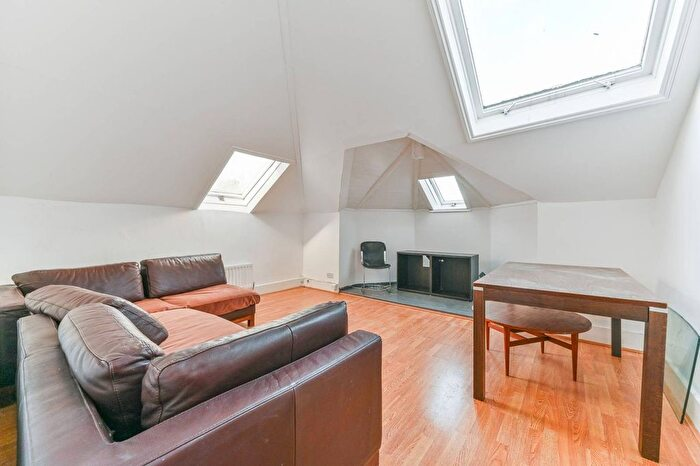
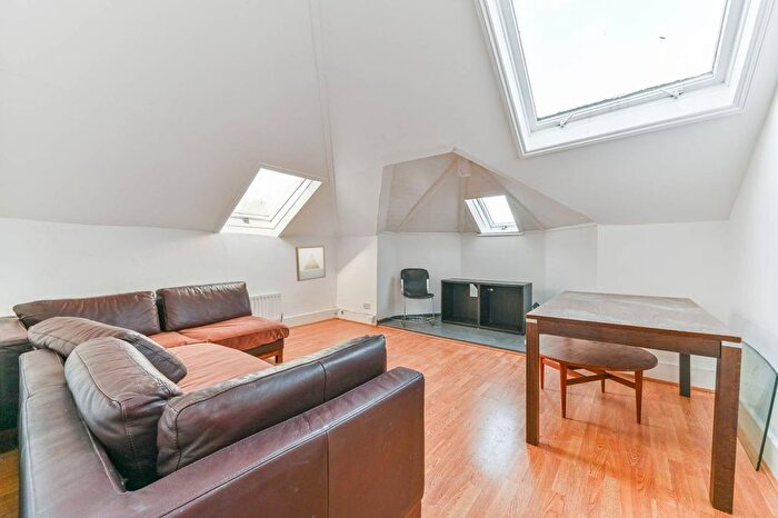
+ wall art [295,245,327,282]
